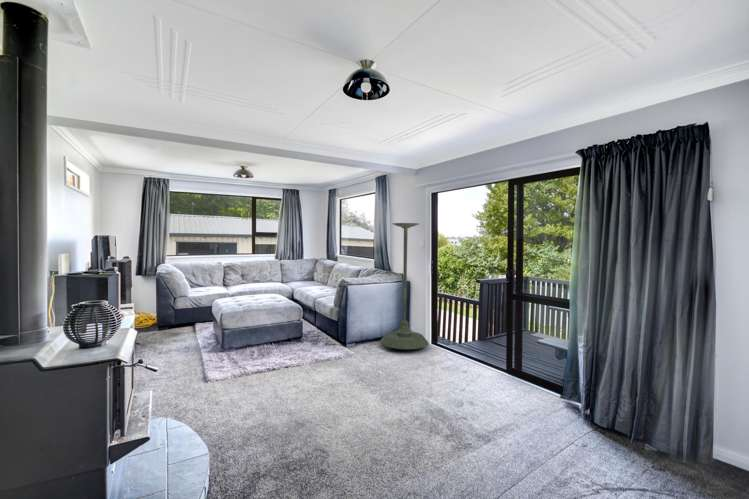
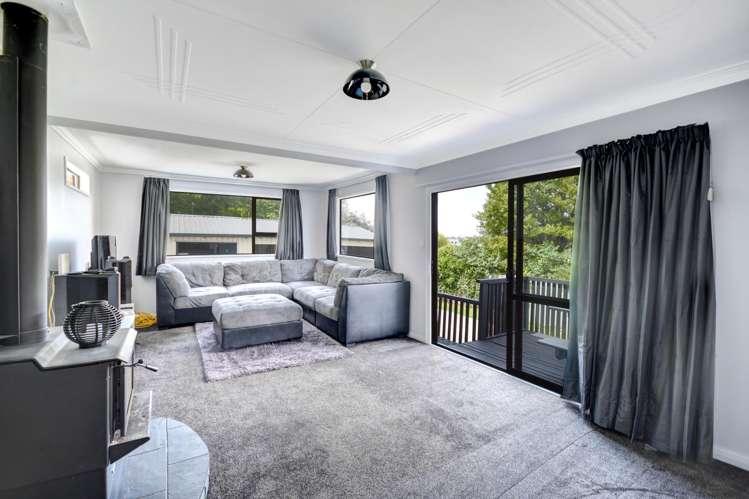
- plant stand [379,222,430,350]
